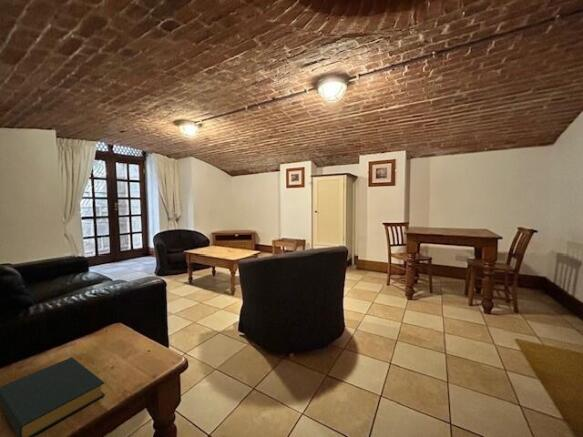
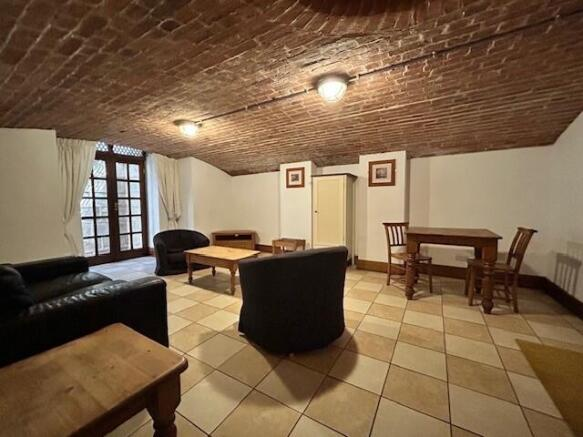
- hardback book [0,356,106,437]
